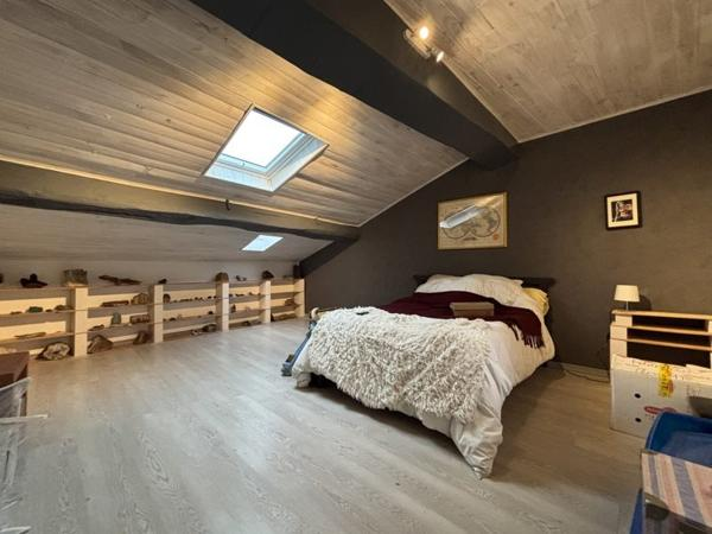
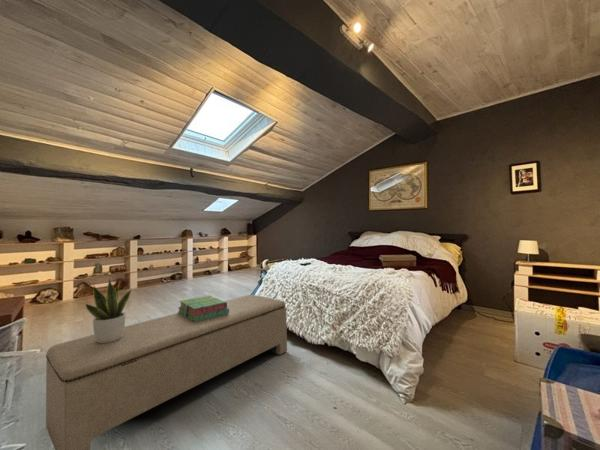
+ bench [45,294,288,450]
+ stack of books [177,295,229,322]
+ potted plant [85,277,134,343]
